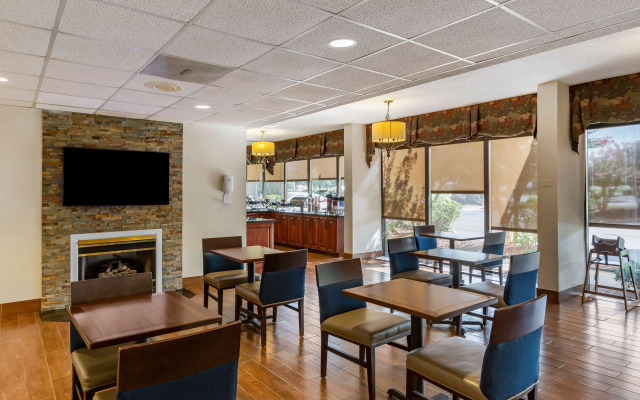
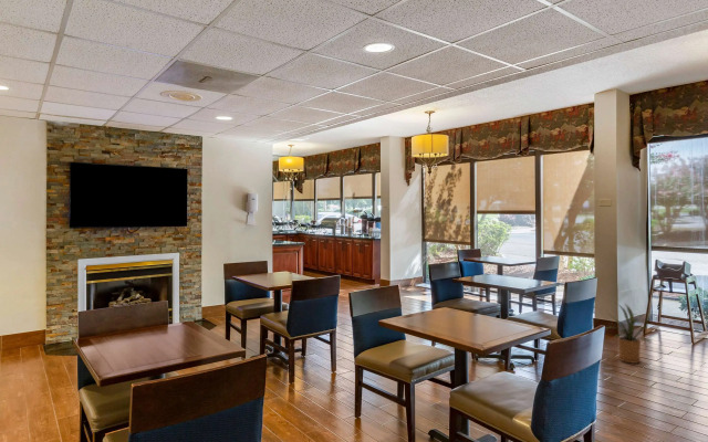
+ house plant [605,303,652,365]
